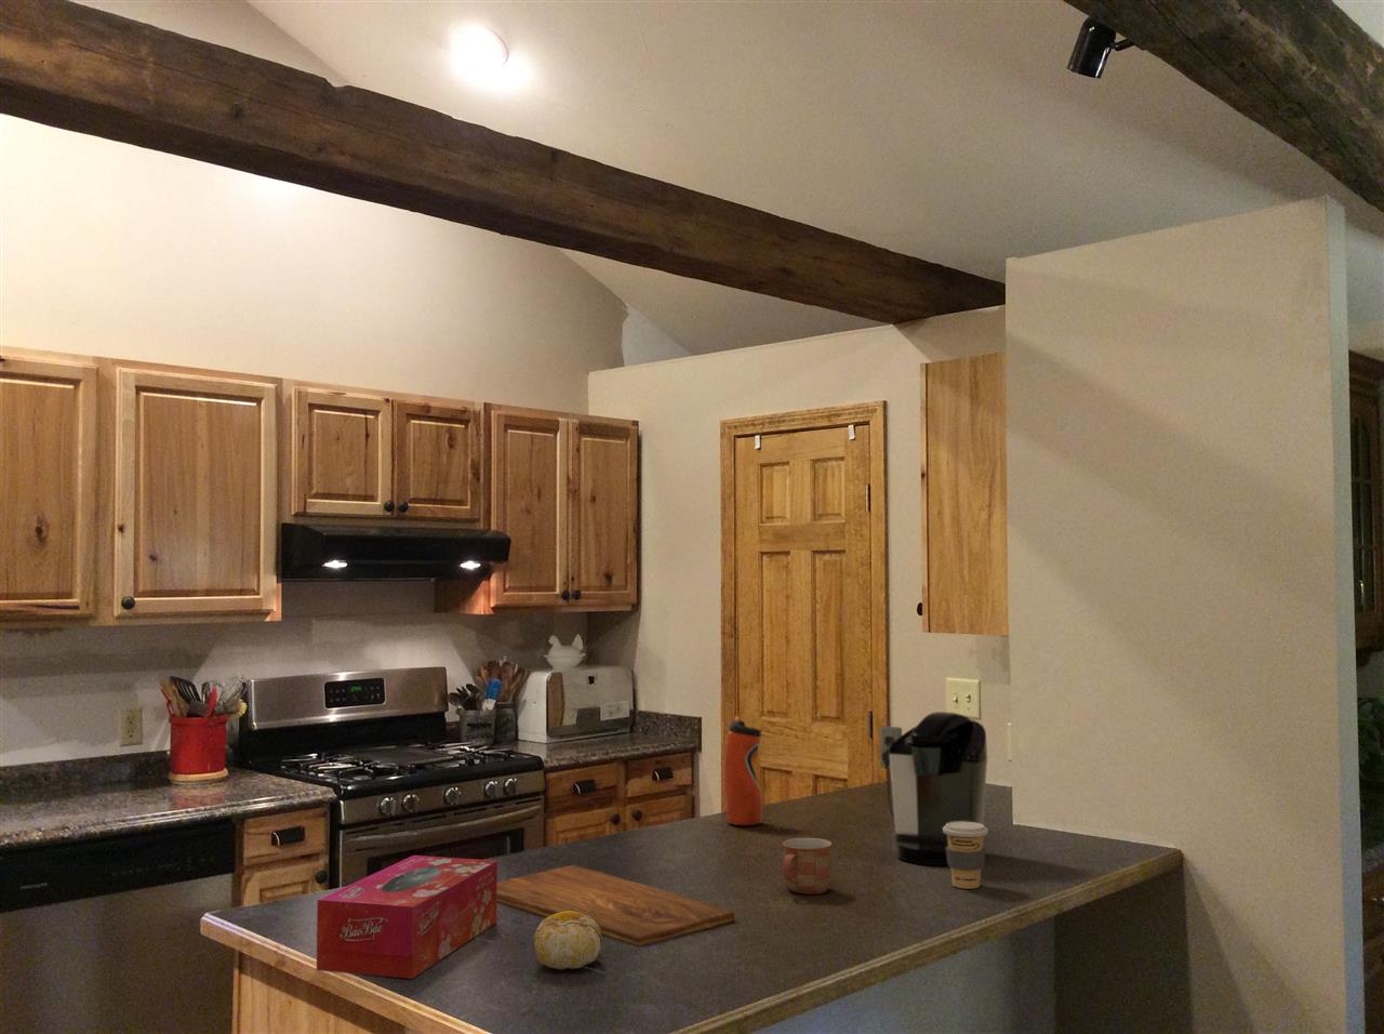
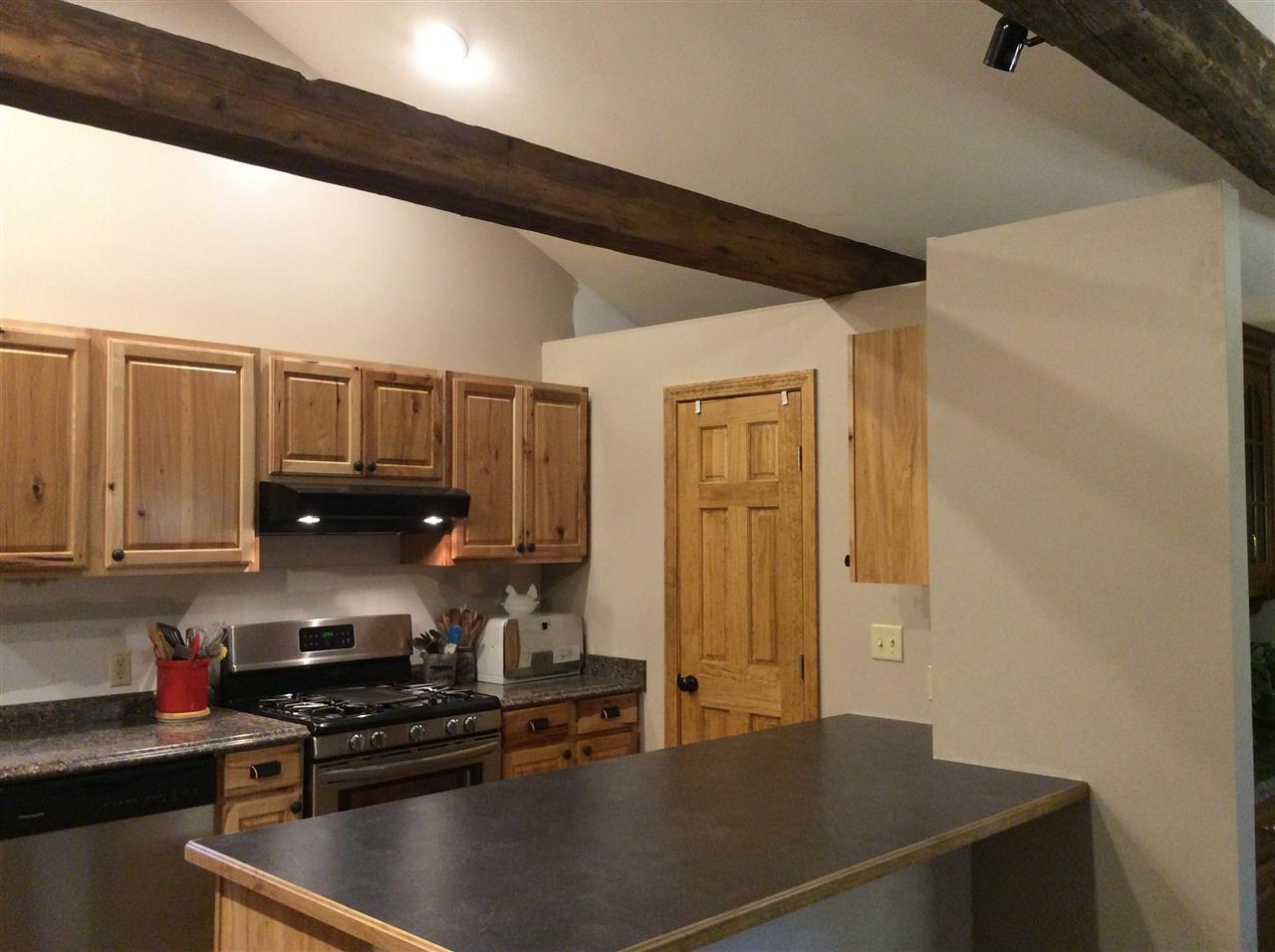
- mug [782,837,834,895]
- cutting board [497,865,735,946]
- water bottle [722,715,763,827]
- tissue box [316,855,498,980]
- coffee cup [943,821,989,891]
- coffee maker [879,710,988,867]
- fruit [533,910,604,970]
